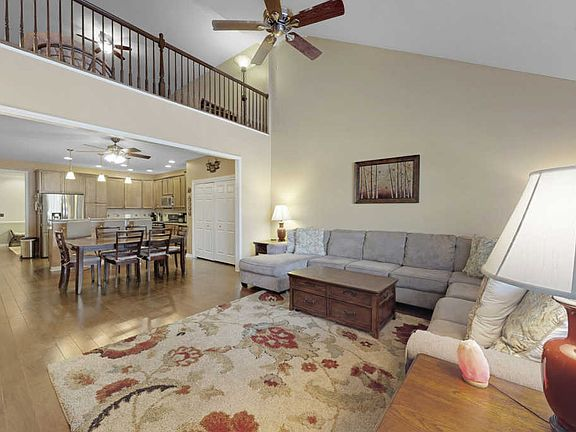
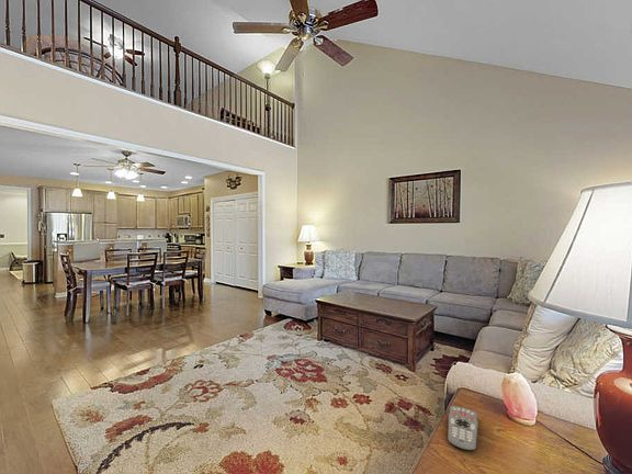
+ remote control [447,405,479,452]
